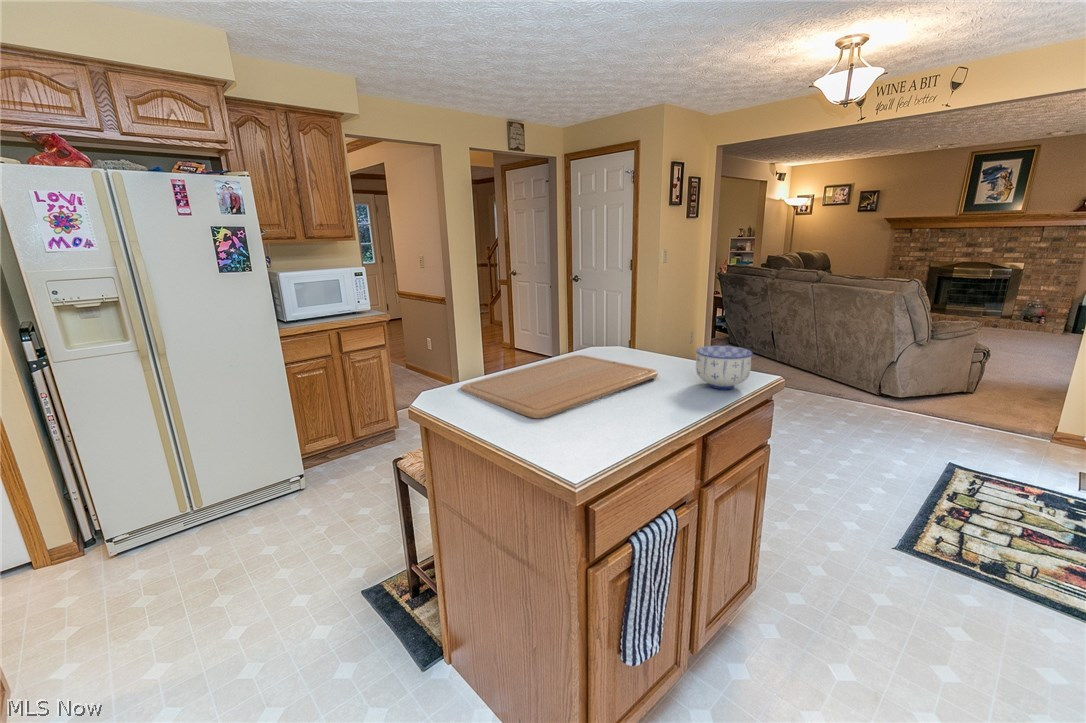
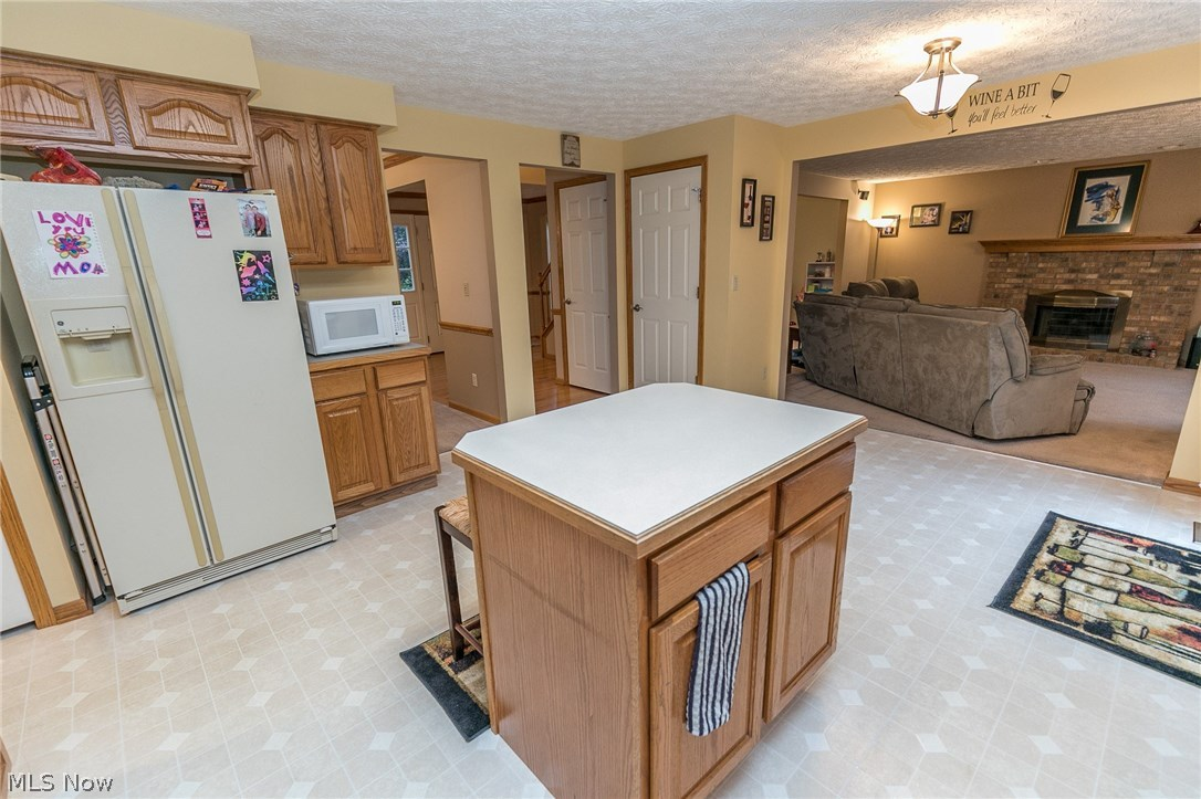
- chopping board [460,354,659,419]
- bowl [695,345,754,390]
